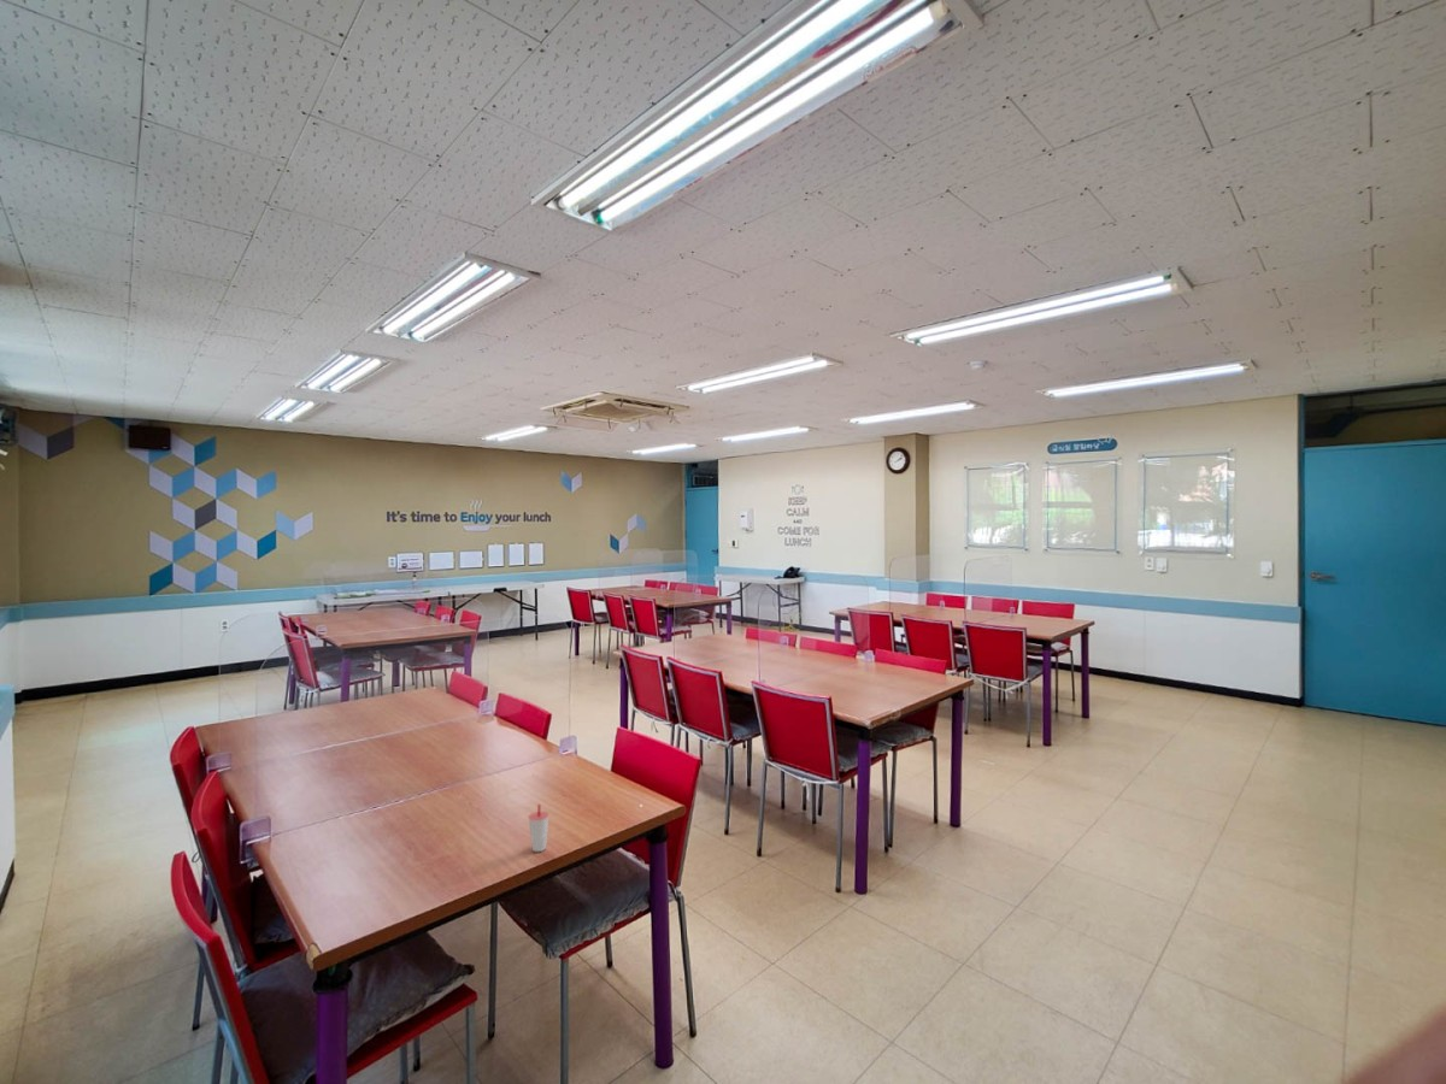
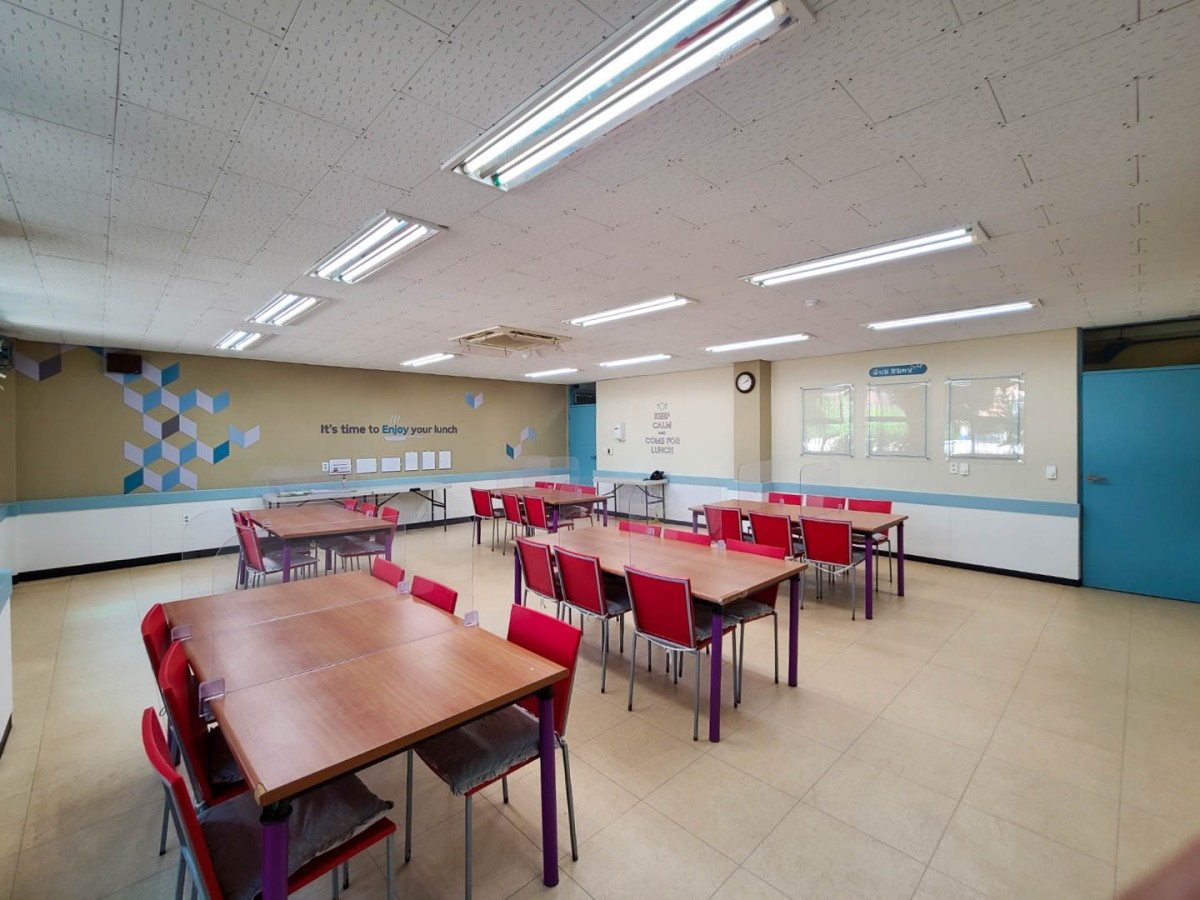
- cup [527,803,549,853]
